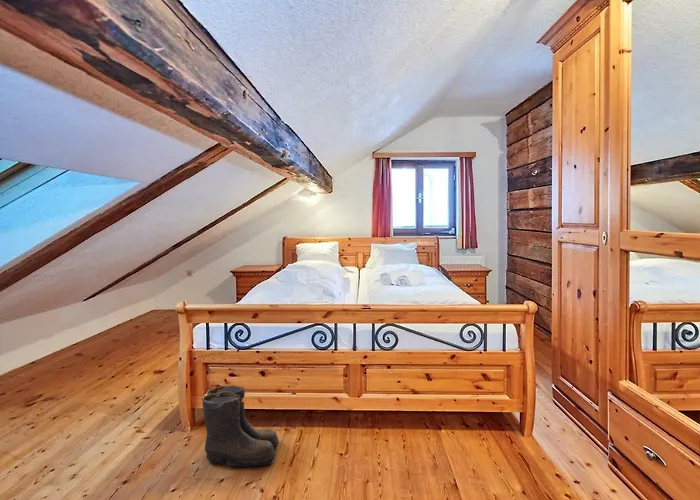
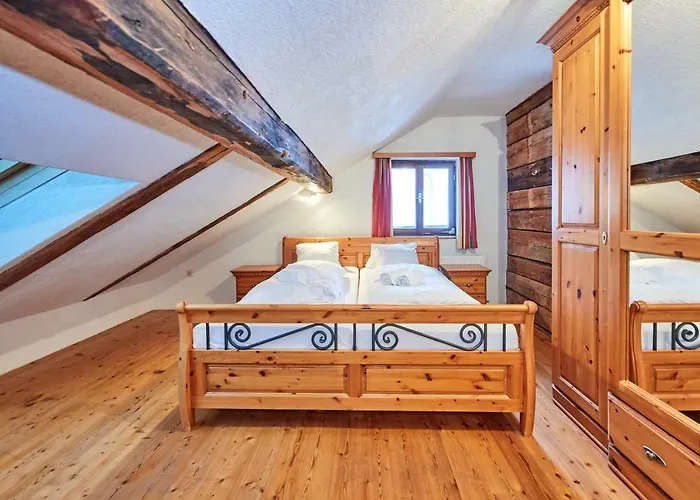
- boots [201,384,280,468]
